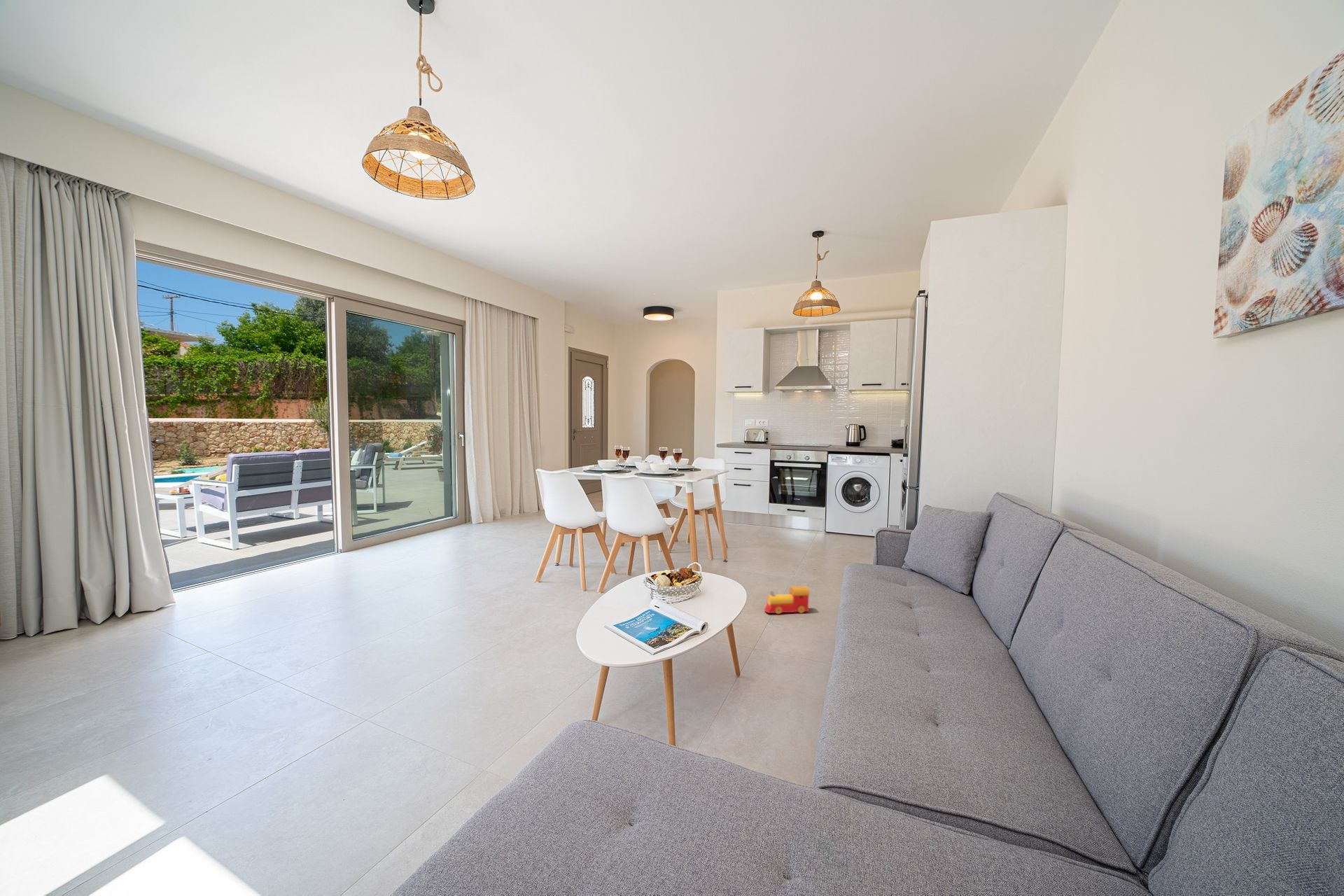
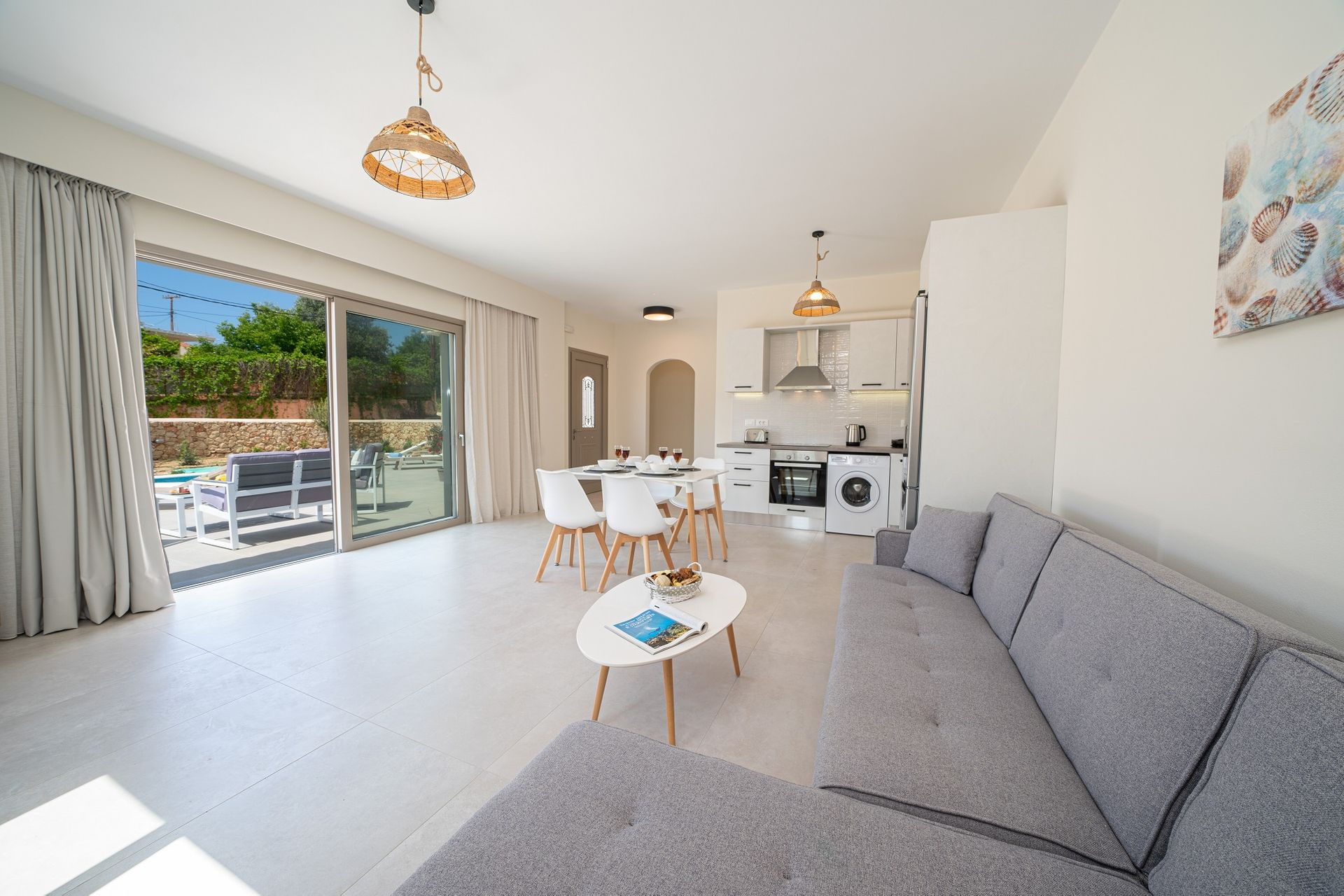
- toy train [764,585,811,615]
